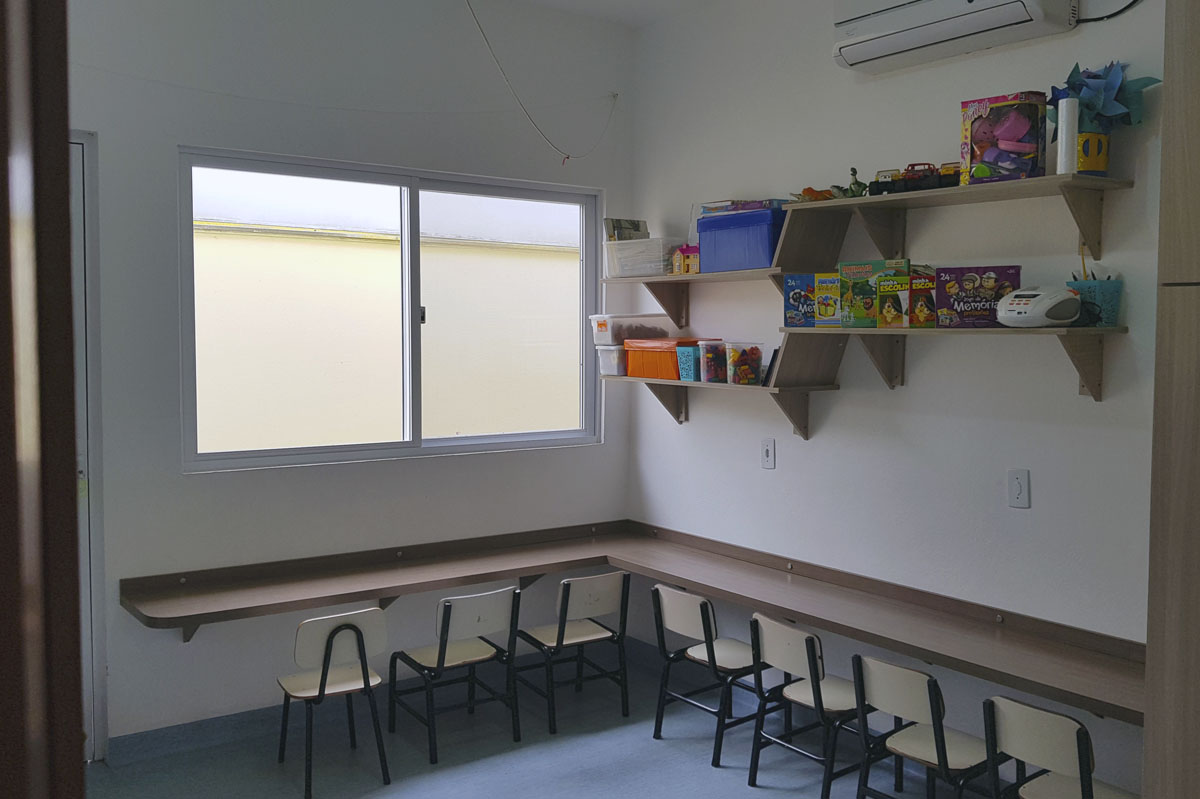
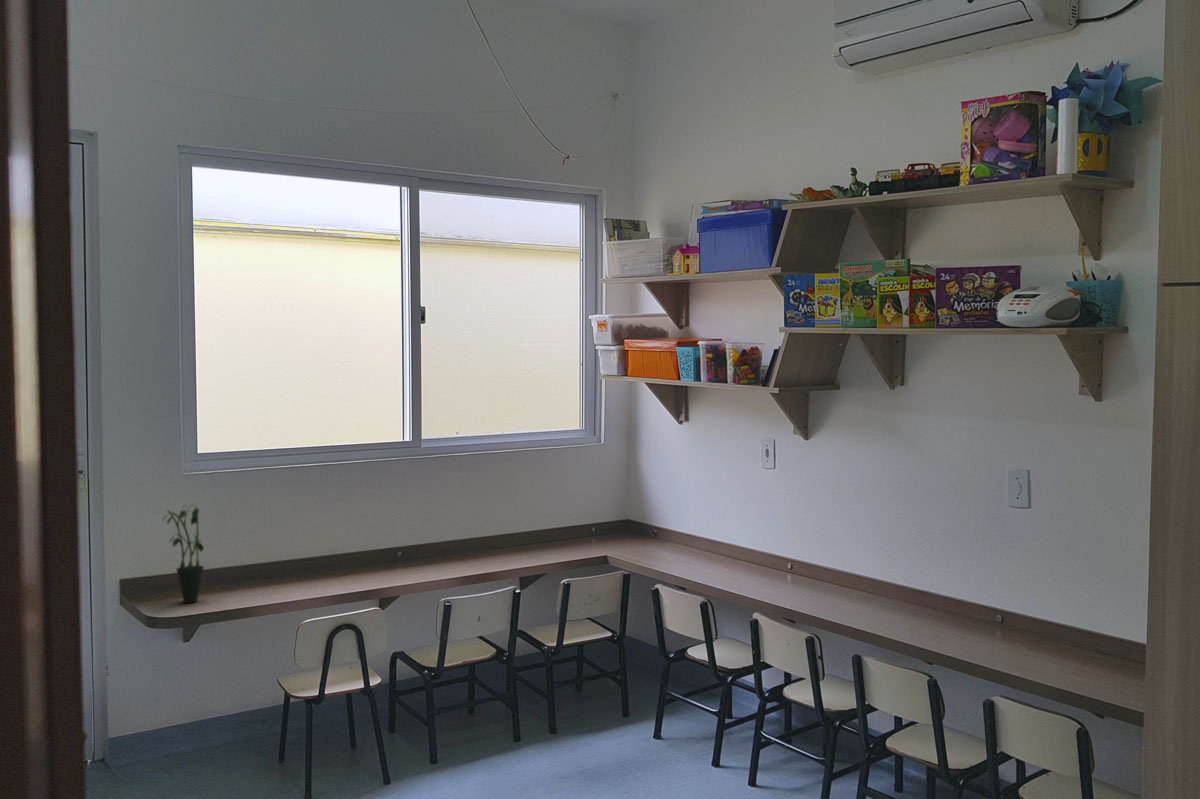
+ potted plant [161,503,205,604]
